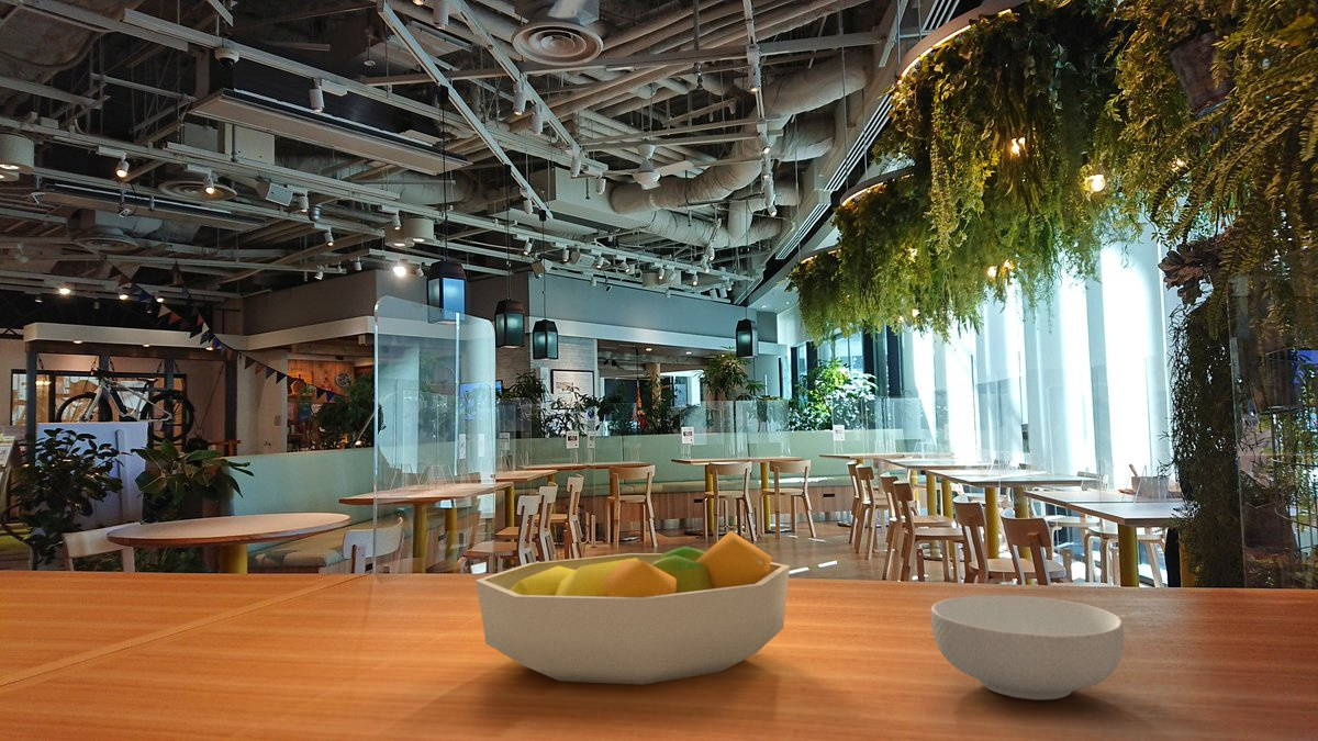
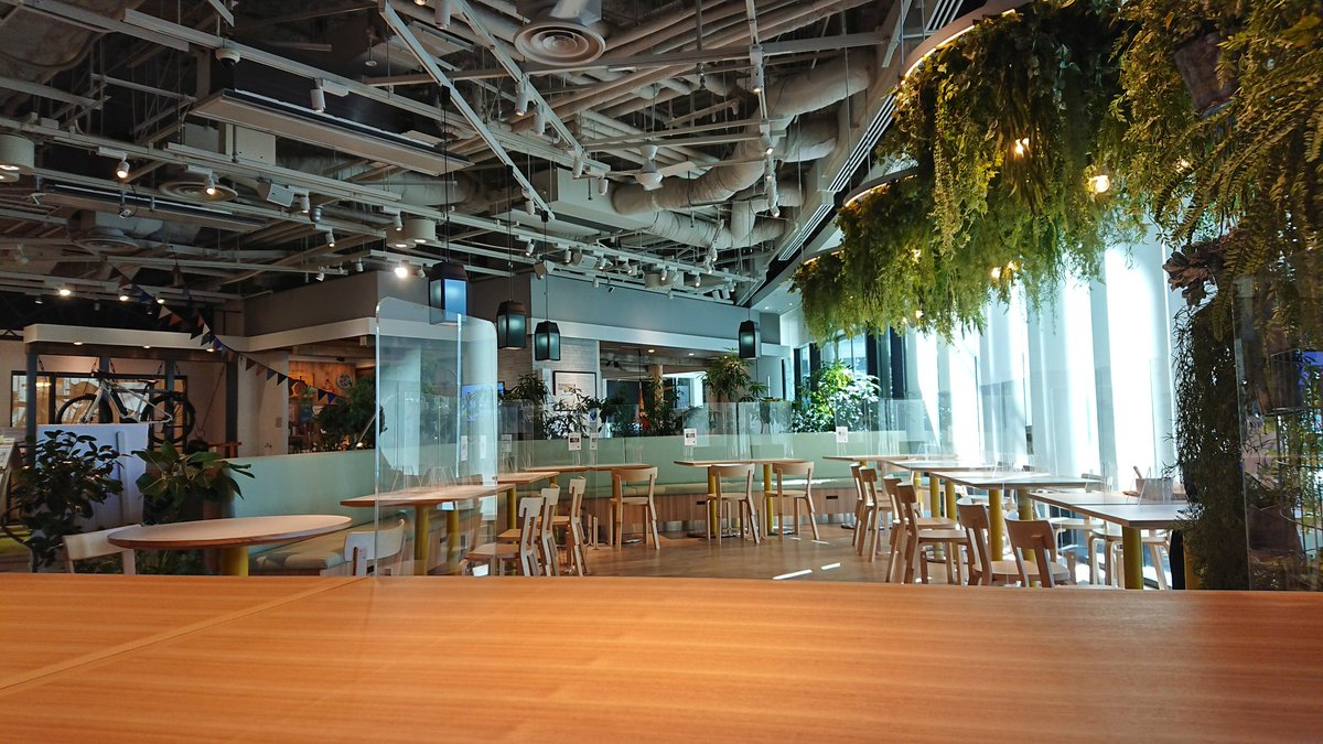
- cereal bowl [930,594,1125,700]
- fruit bowl [474,530,791,686]
